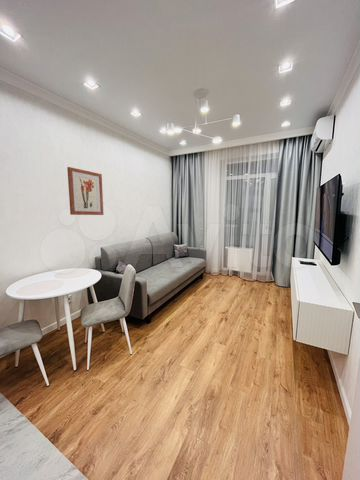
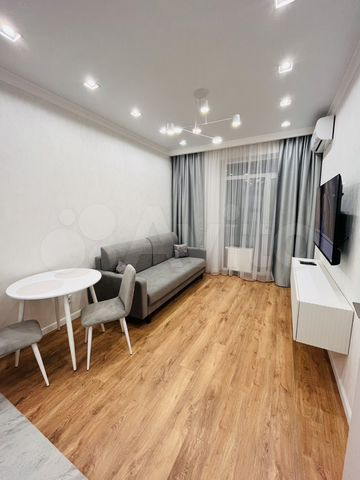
- wall art [66,166,105,216]
